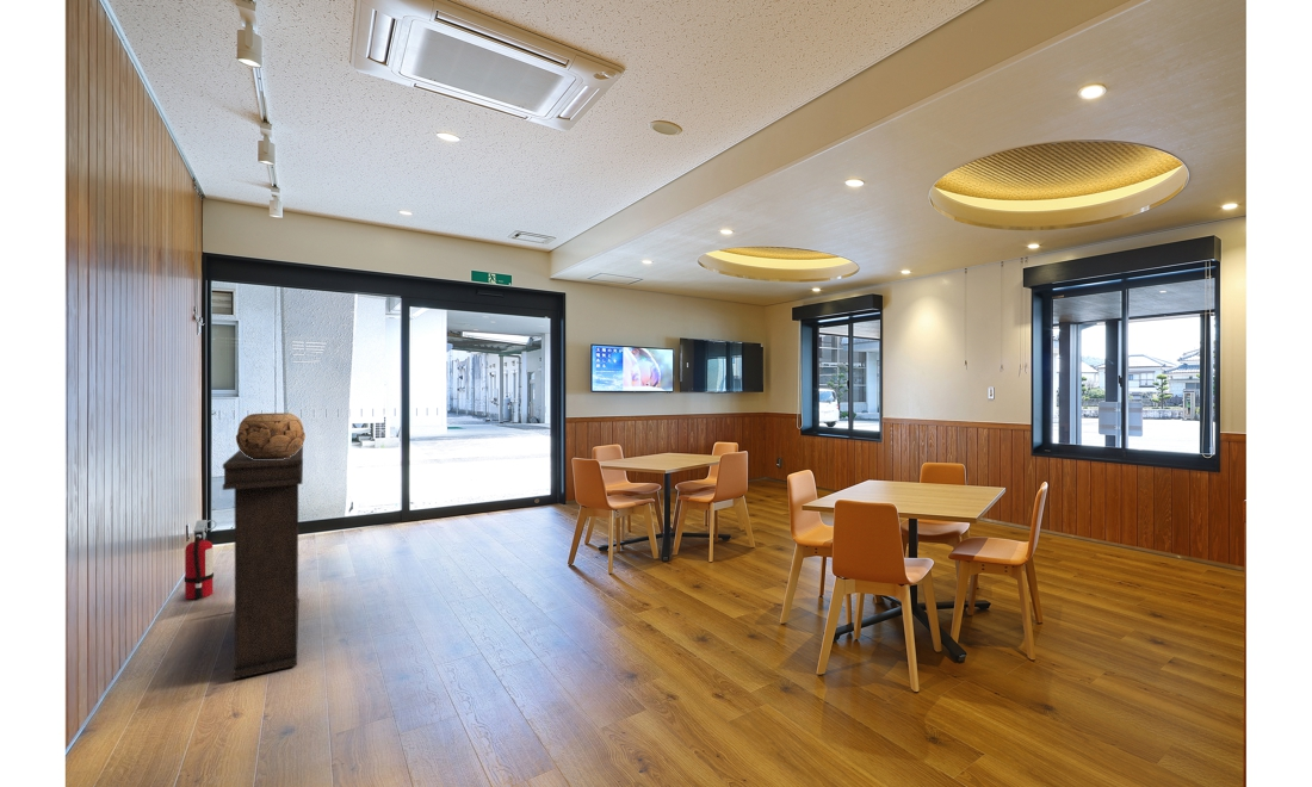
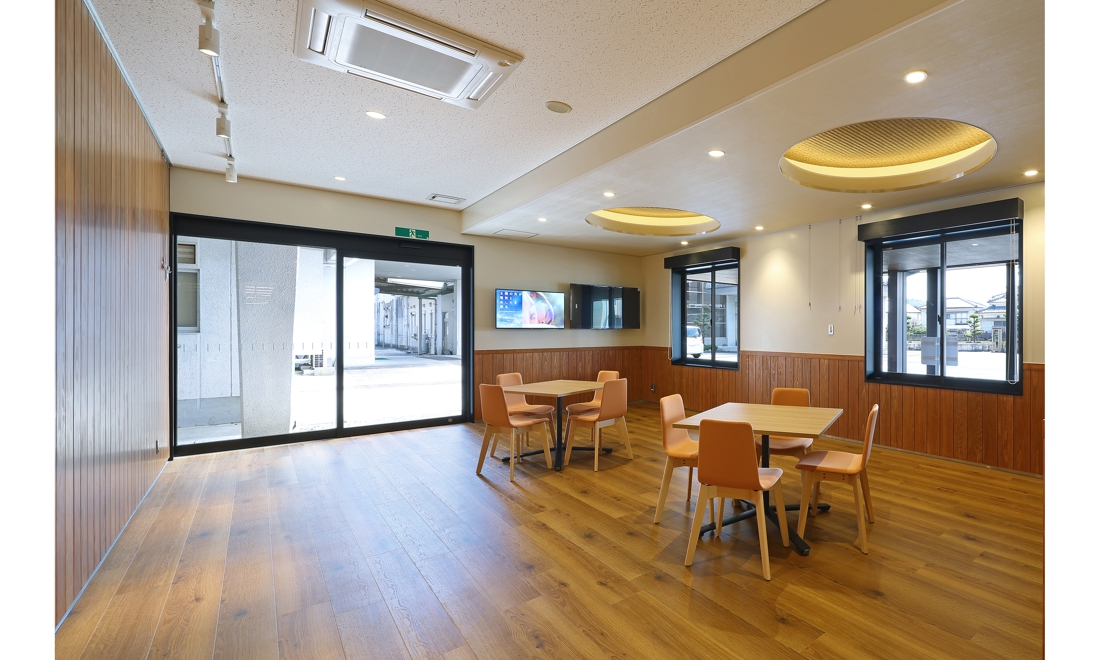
- console table [222,444,304,681]
- decorative bowl [235,413,307,459]
- fire extinguisher [184,519,217,600]
